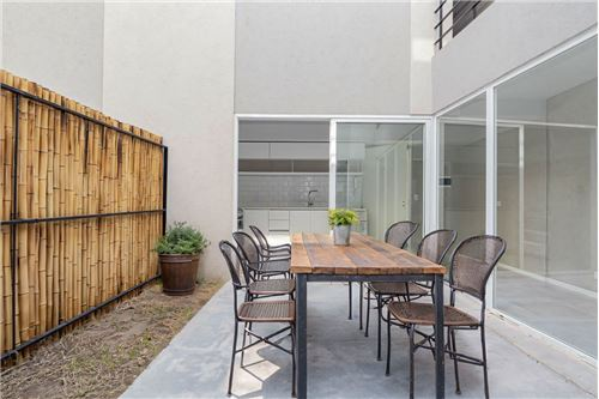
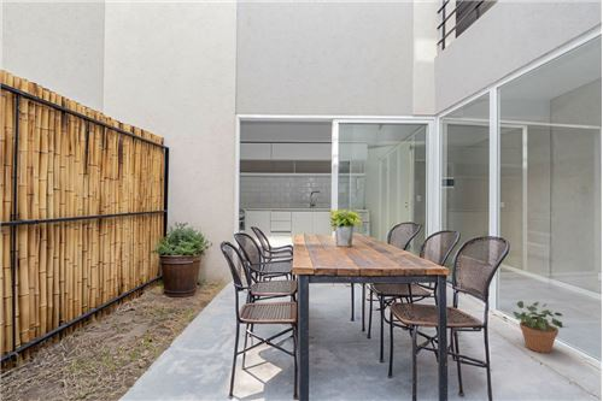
+ potted plant [513,300,568,354]
